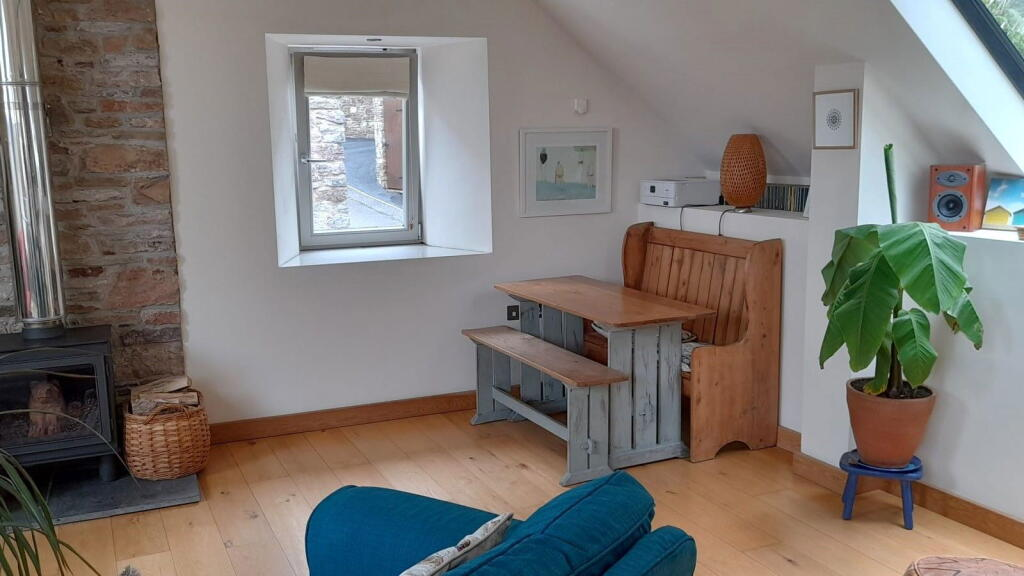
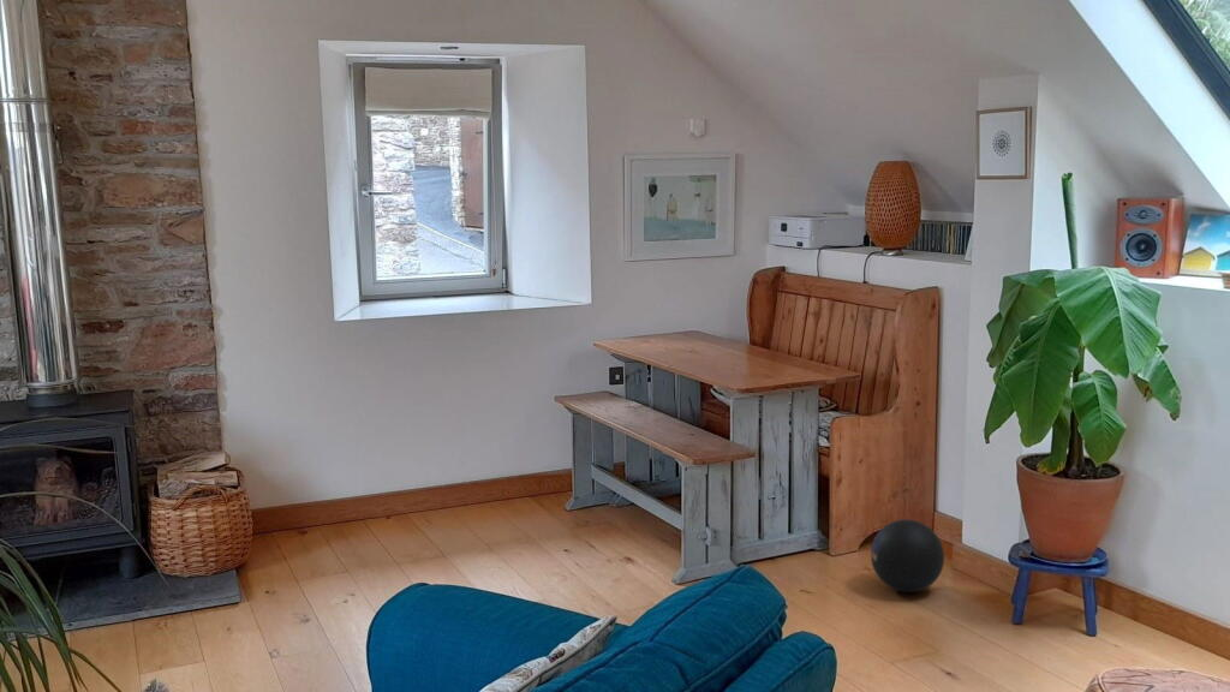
+ ball [870,518,945,593]
